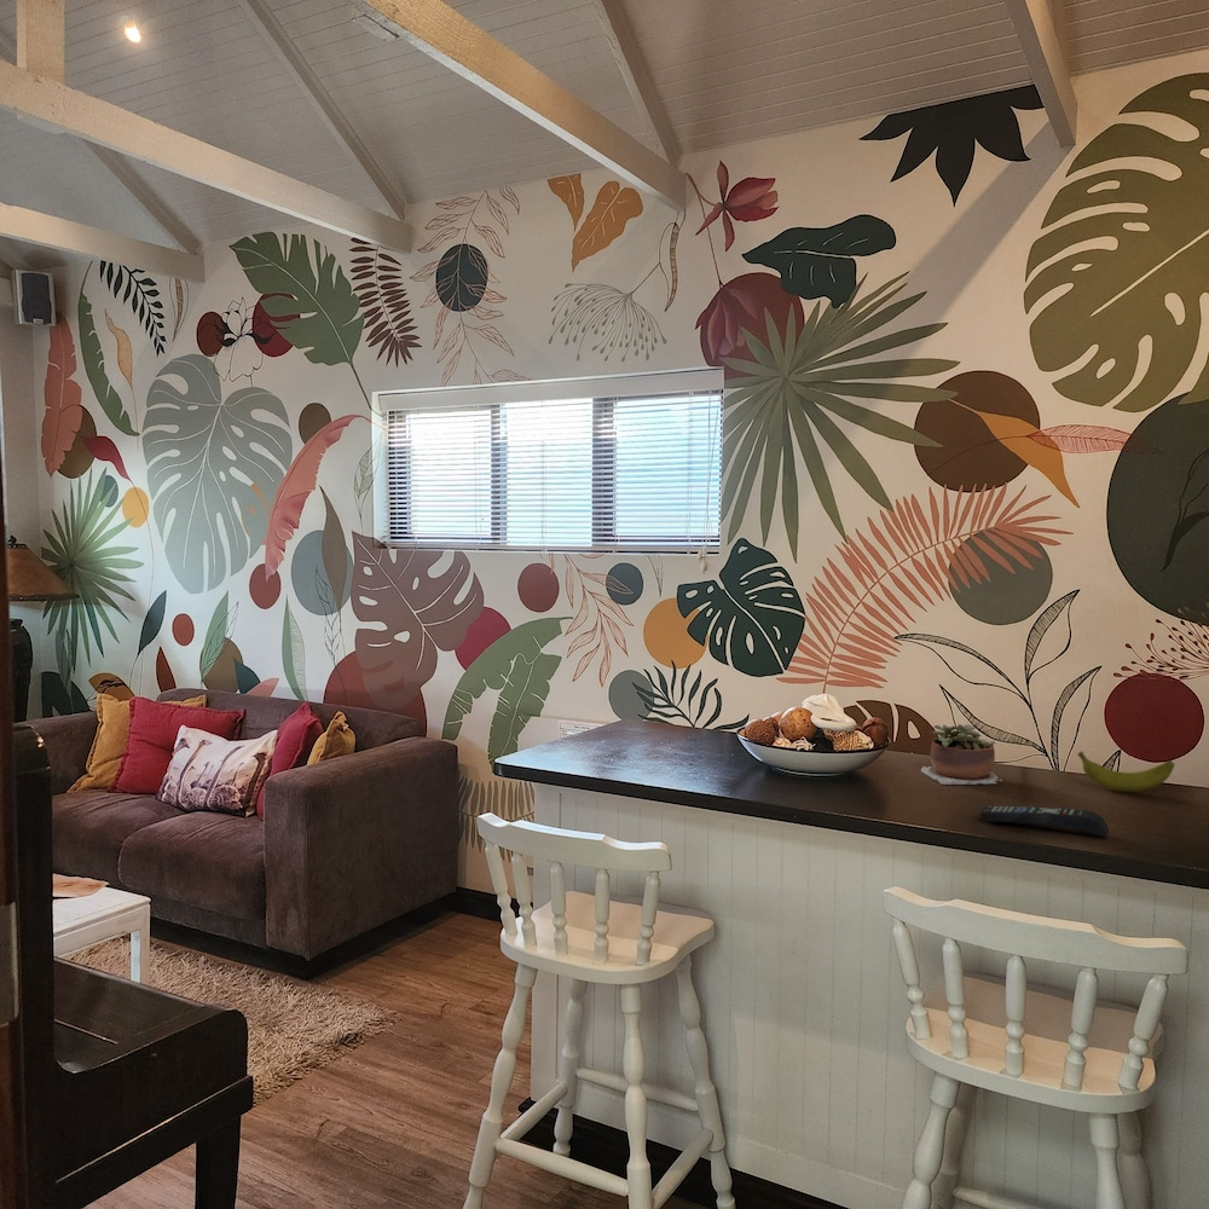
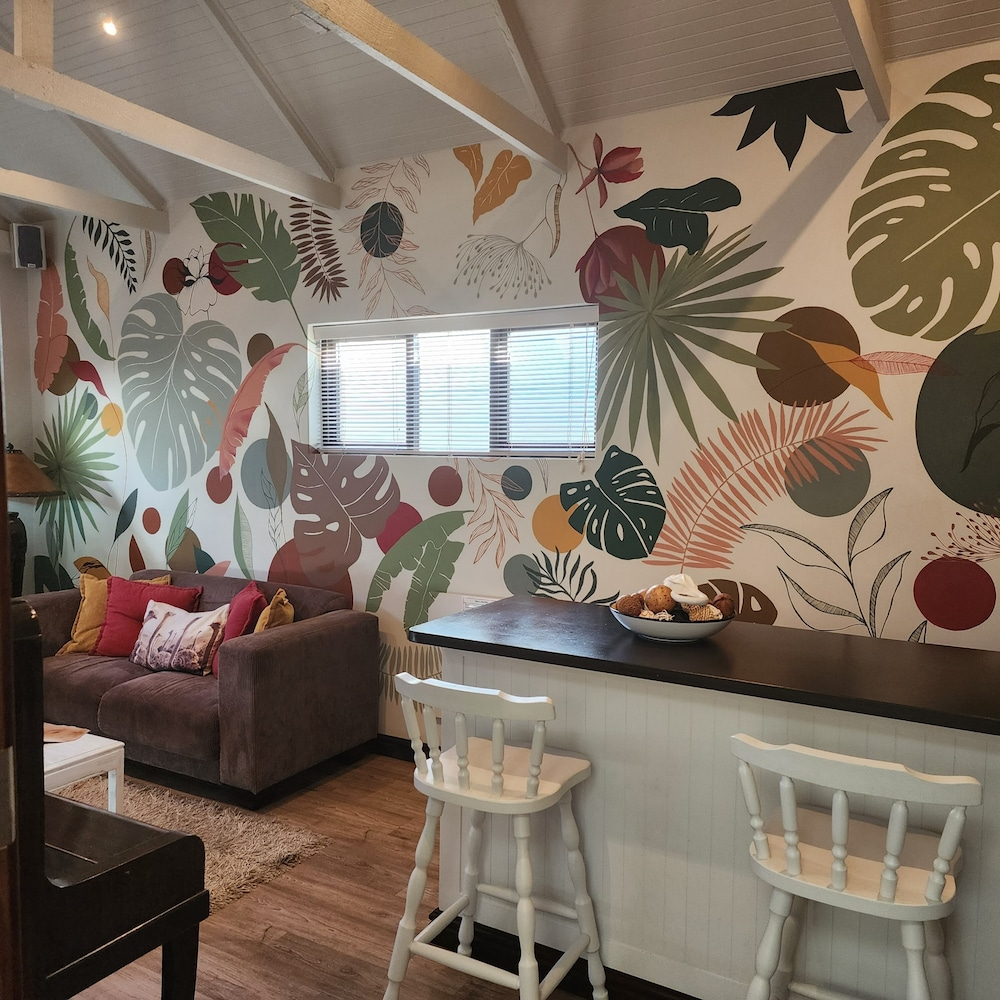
- banana [1076,750,1175,793]
- remote control [979,805,1110,838]
- succulent plant [920,723,1003,786]
